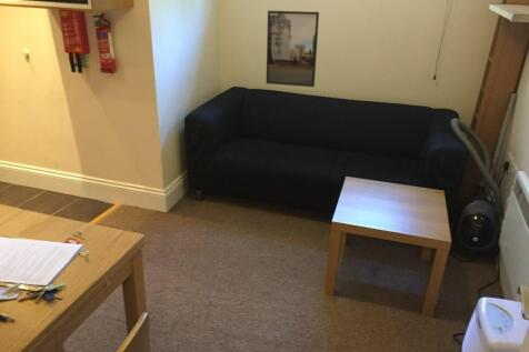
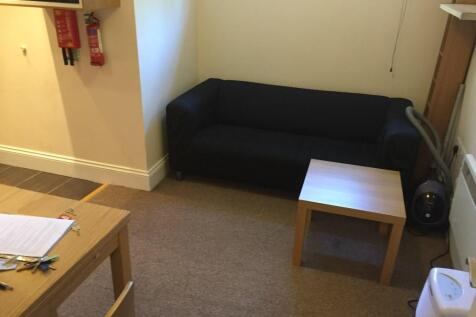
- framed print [266,10,320,88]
